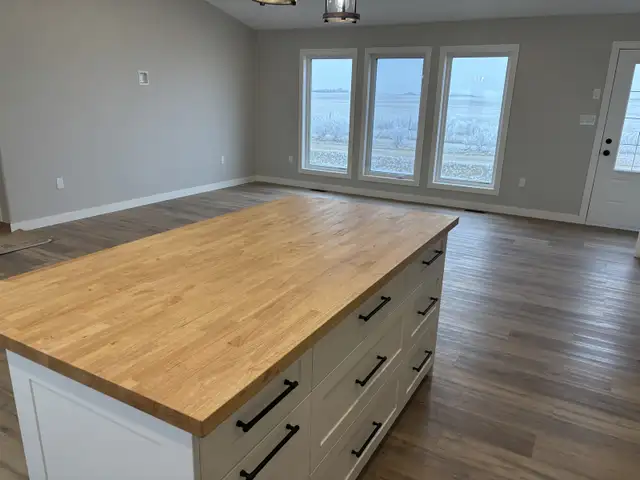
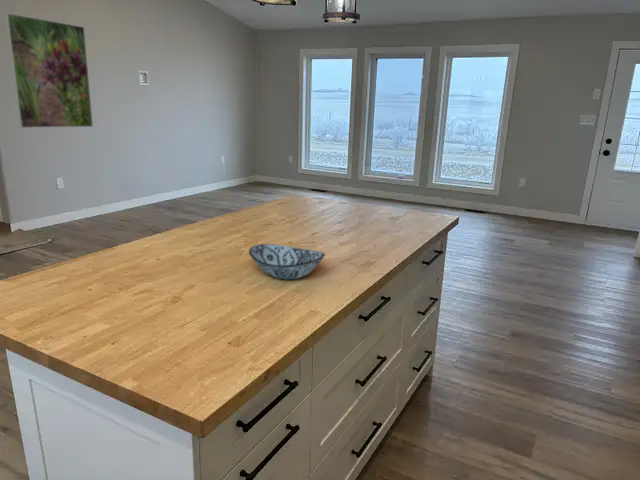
+ decorative bowl [248,243,326,280]
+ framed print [4,12,94,129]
